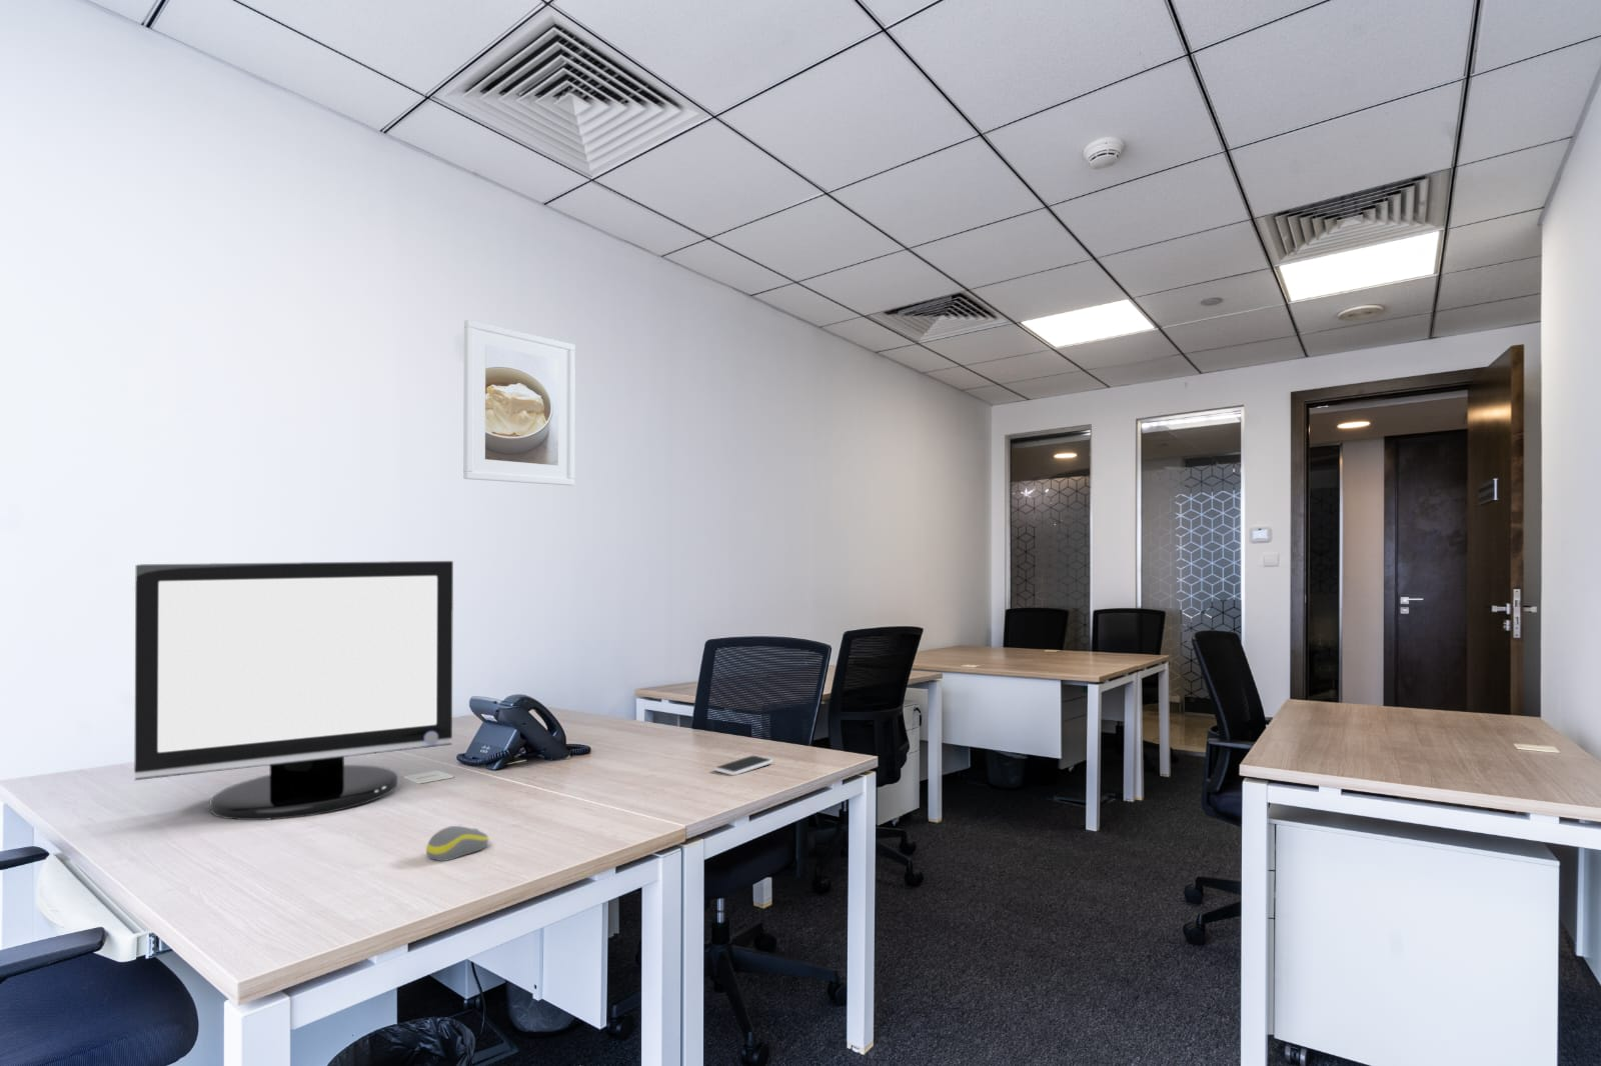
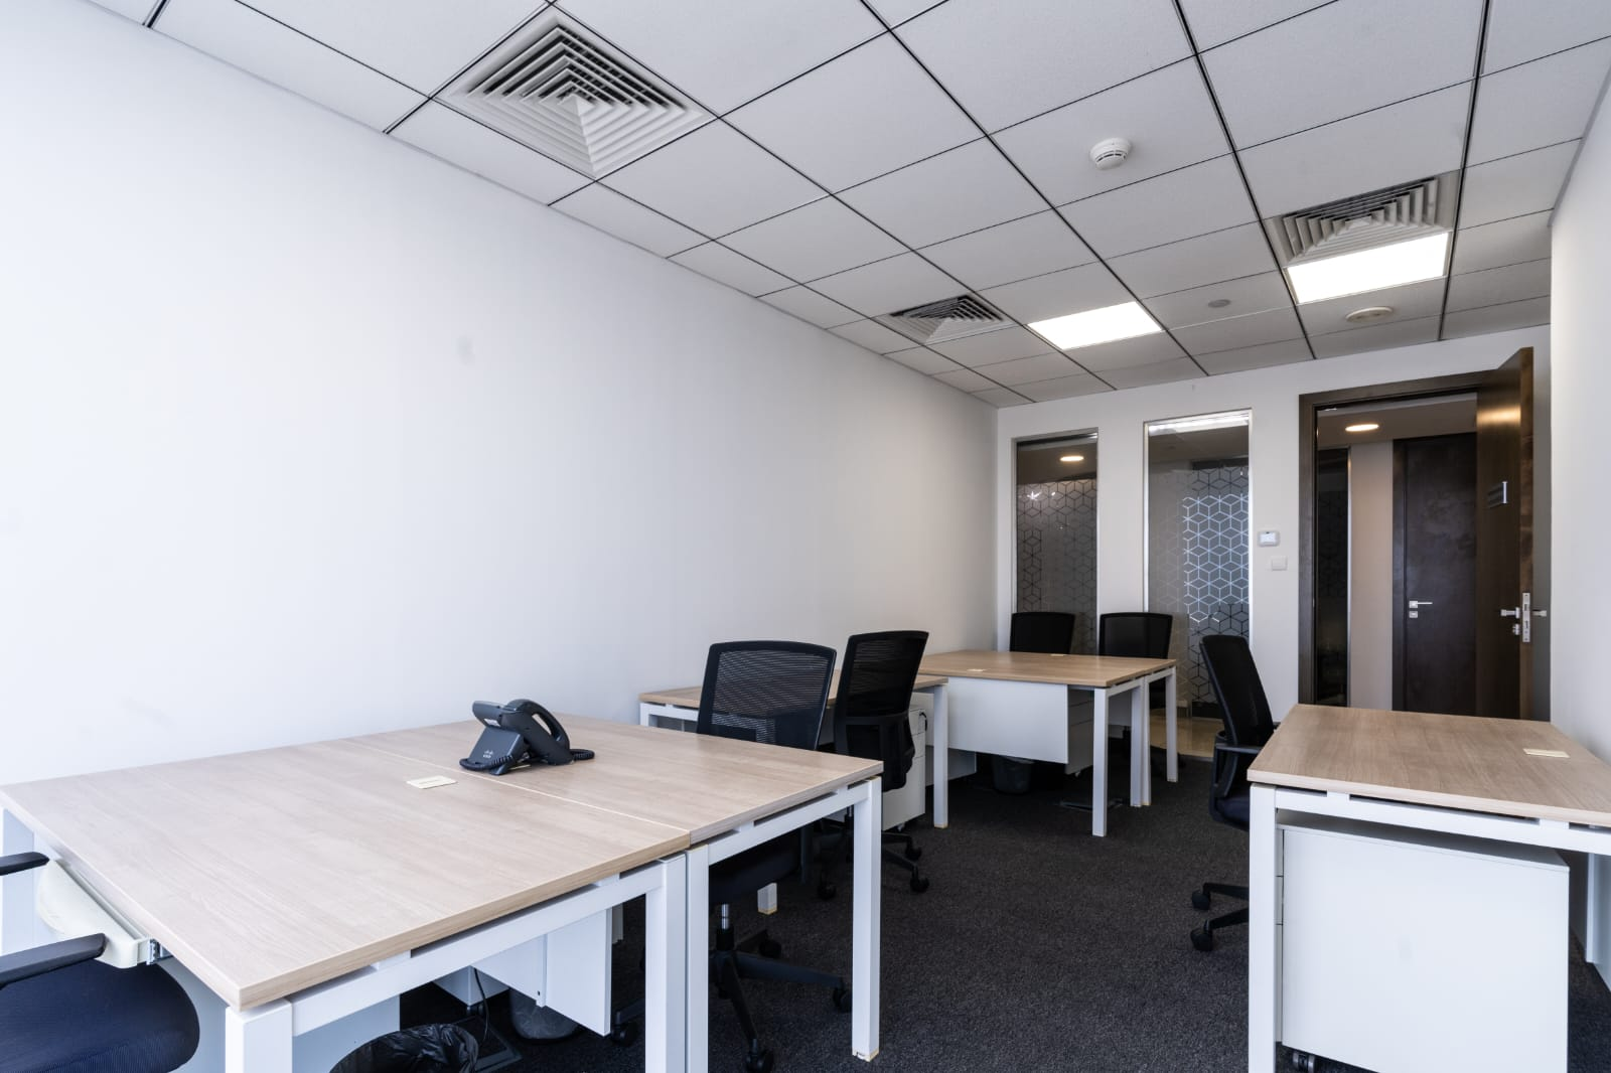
- smartphone [713,755,774,776]
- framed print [462,319,576,485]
- monitor [133,560,455,821]
- computer mouse [425,824,489,863]
